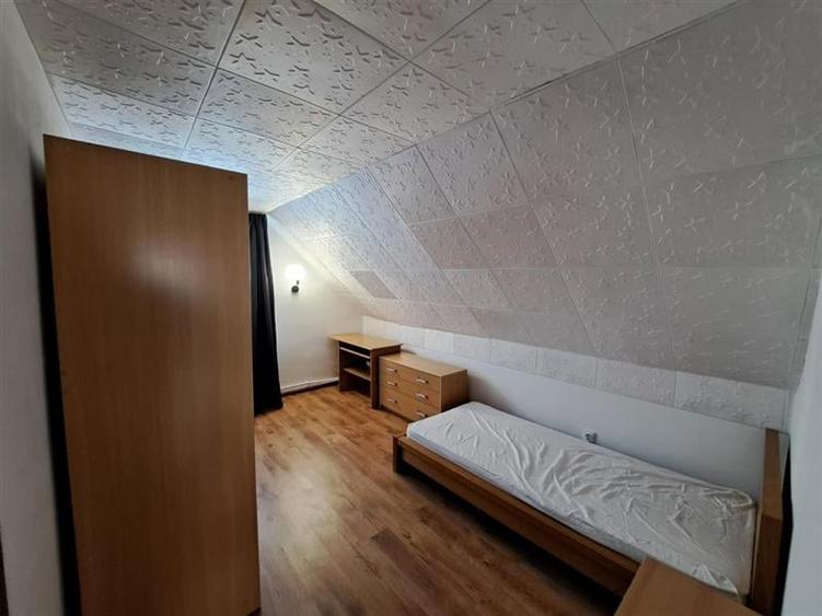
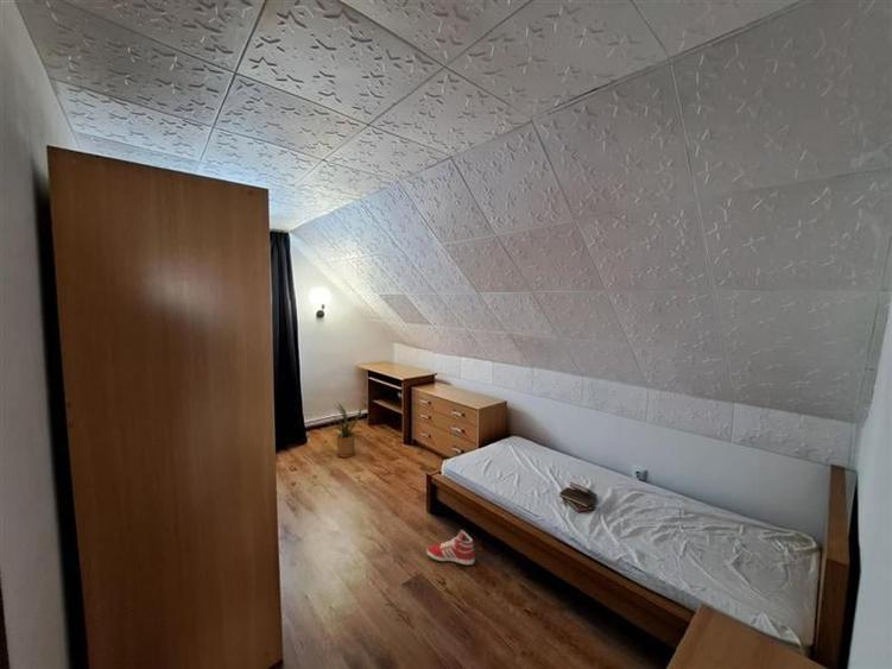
+ book [558,481,599,513]
+ sneaker [426,529,476,566]
+ house plant [321,402,367,459]
